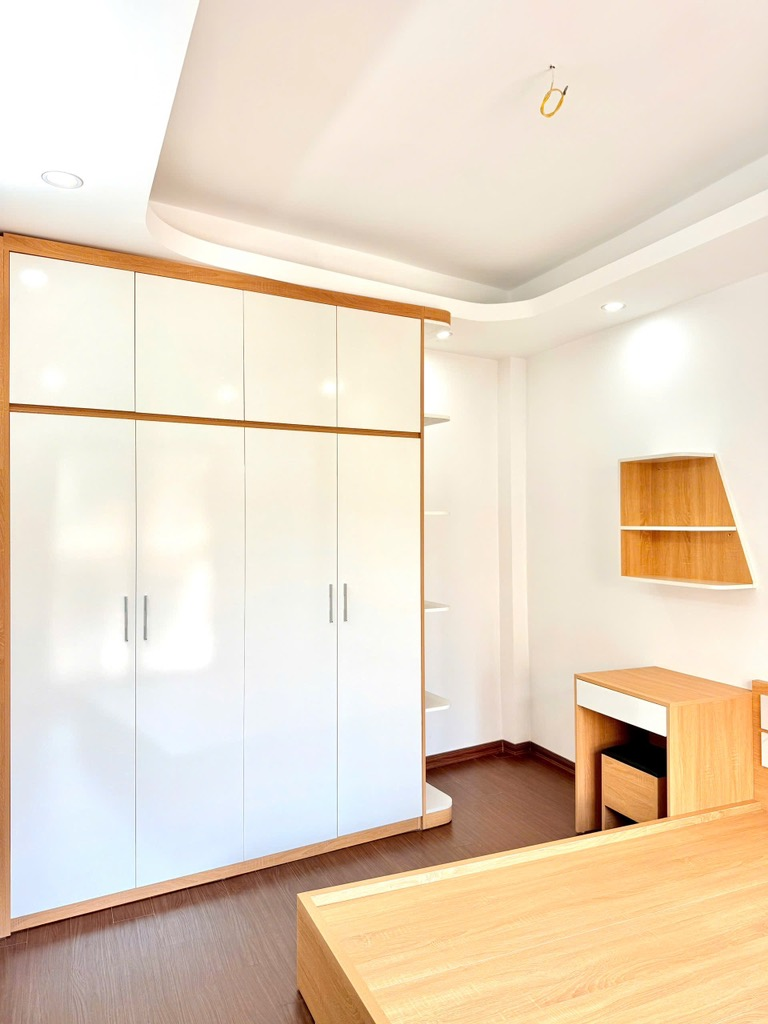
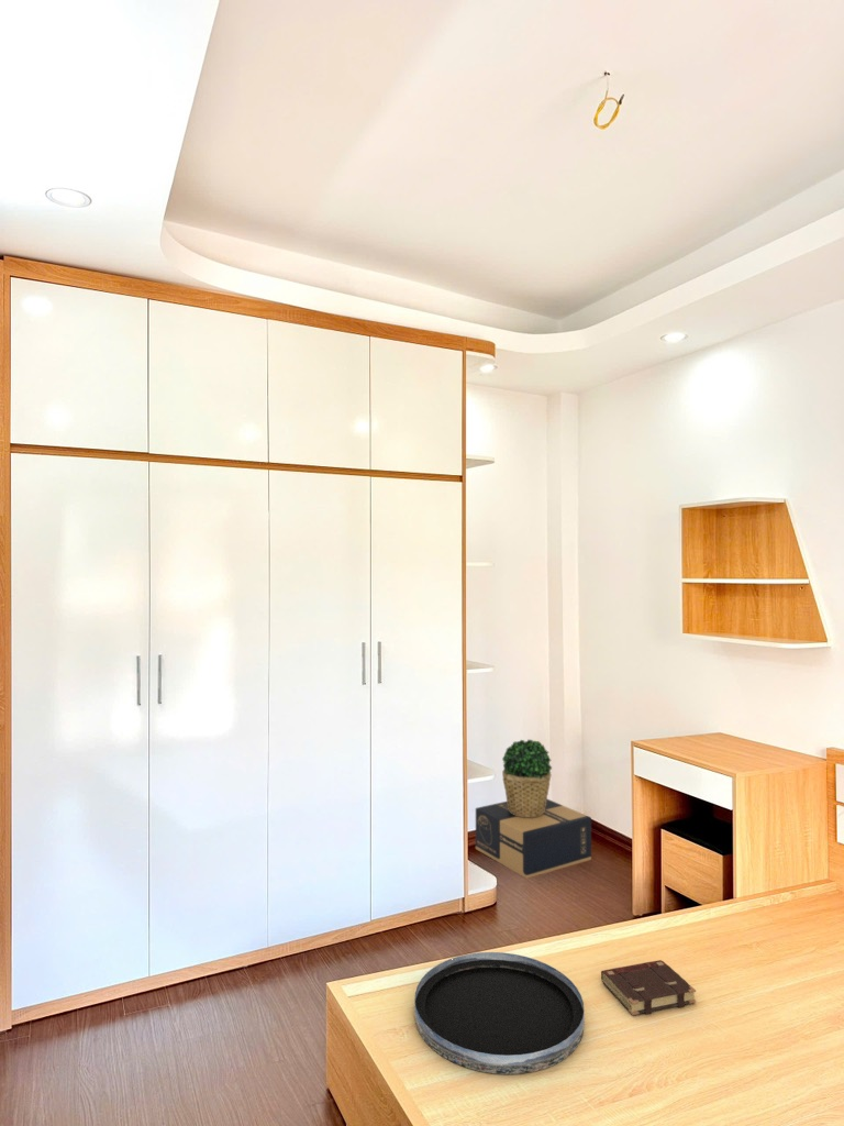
+ potted plant [501,739,553,817]
+ book [600,959,697,1016]
+ tray [413,951,585,1075]
+ cardboard box [475,798,592,879]
